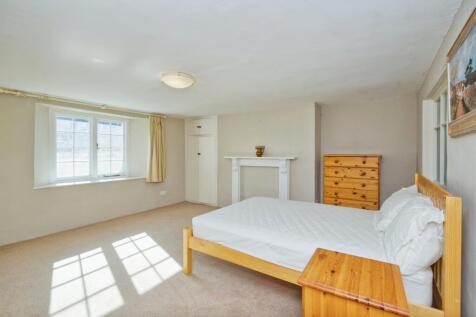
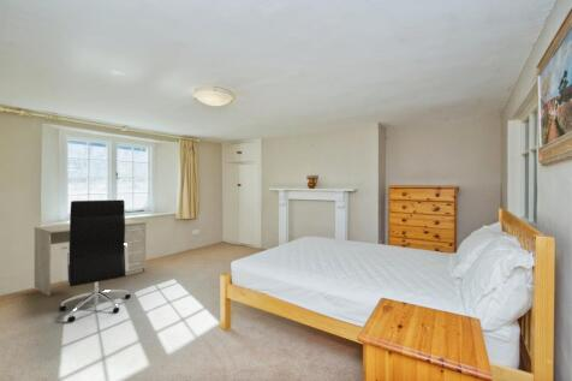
+ desk [32,218,149,297]
+ office chair [58,198,132,323]
